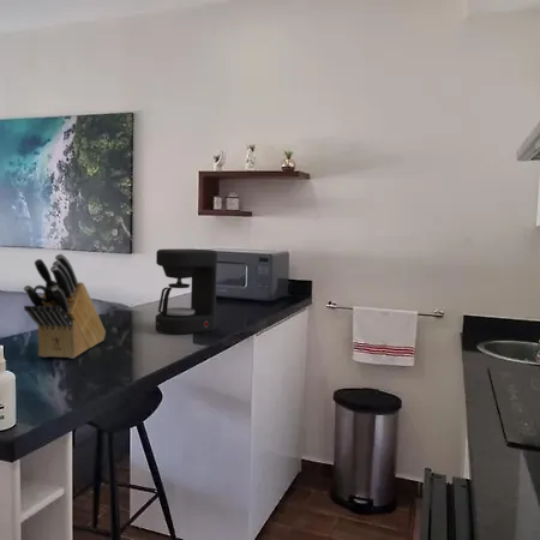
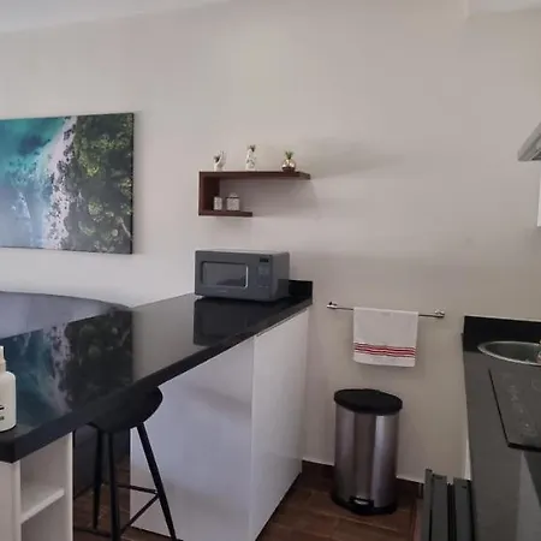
- coffee maker [155,248,218,335]
- knife block [23,253,107,360]
